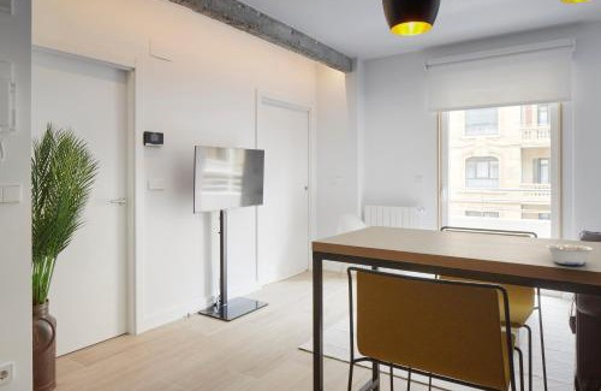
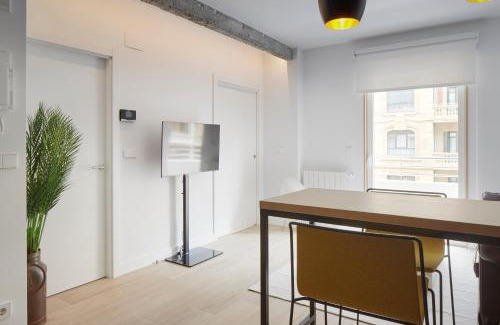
- legume [546,243,594,266]
